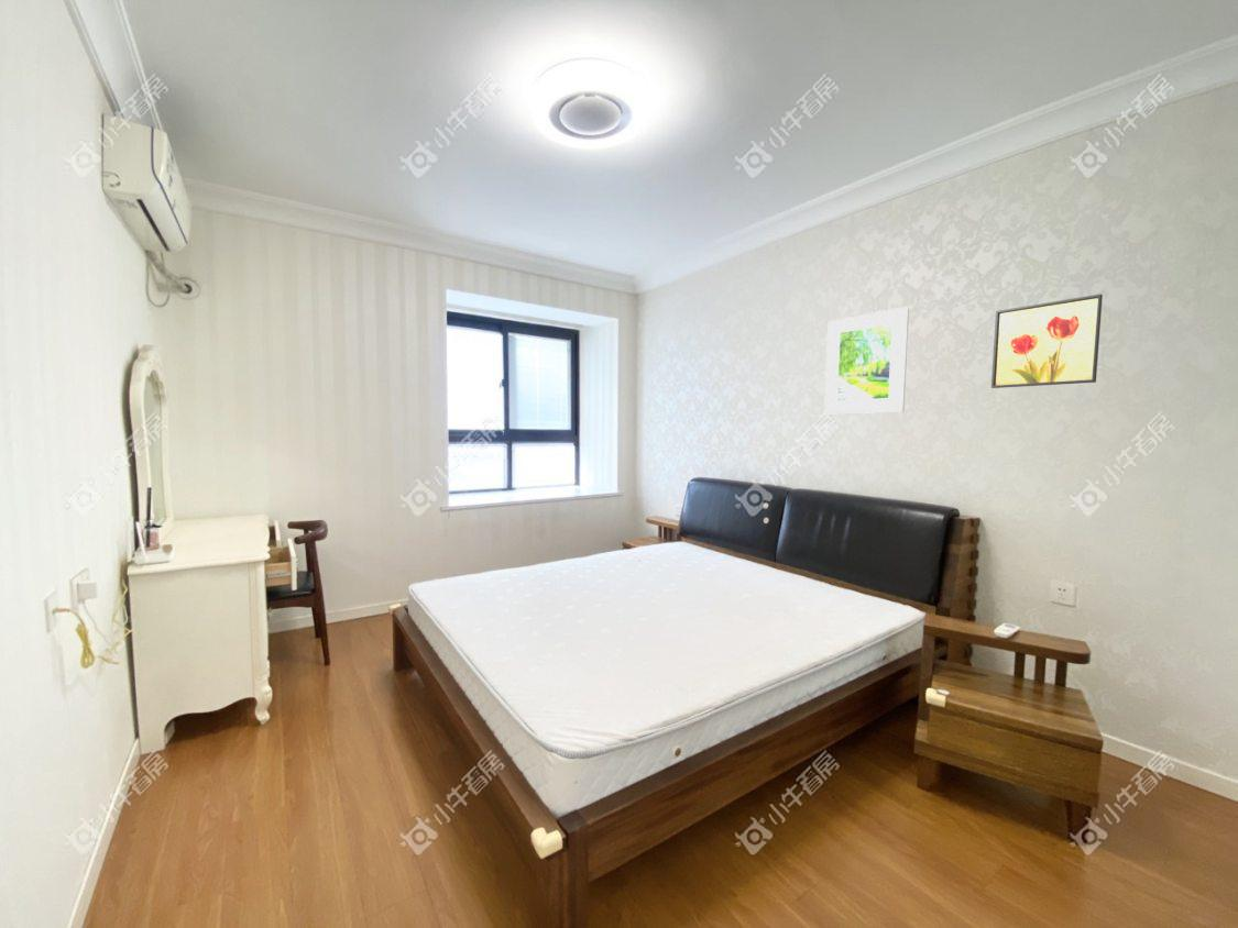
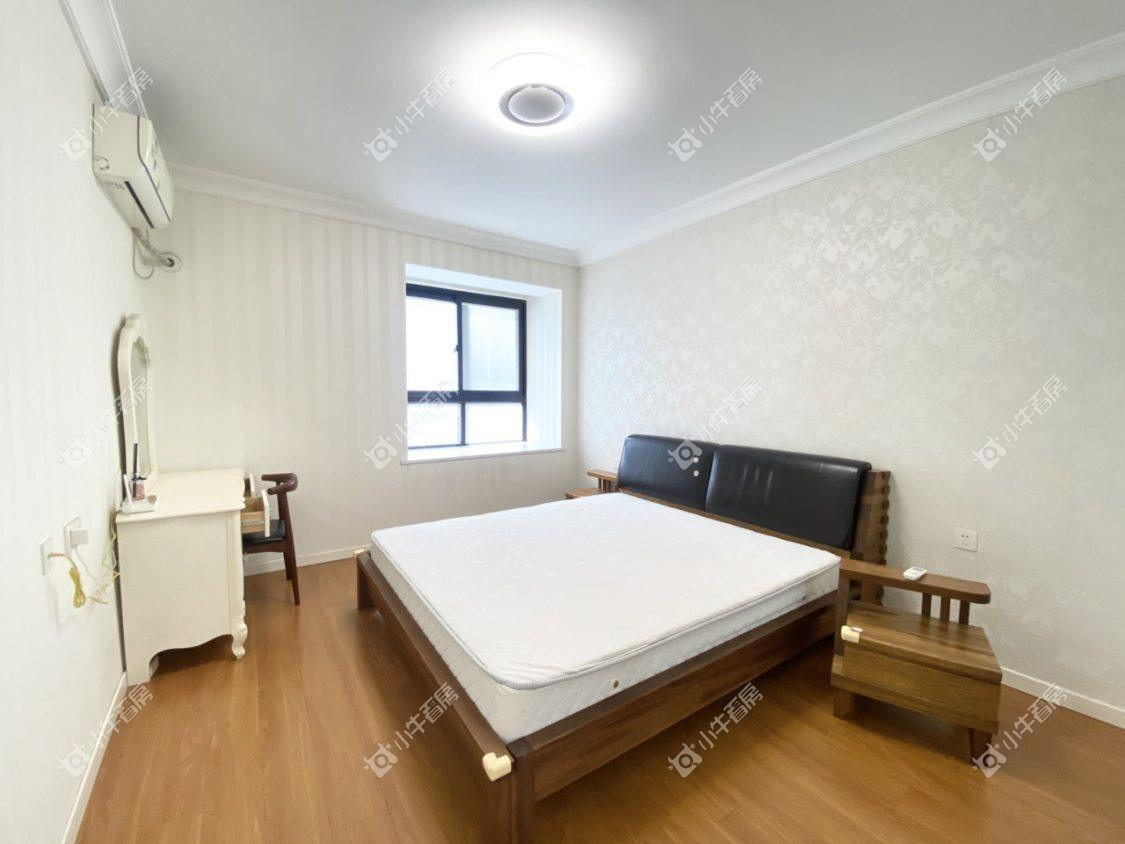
- wall art [990,292,1104,389]
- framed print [823,306,910,415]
